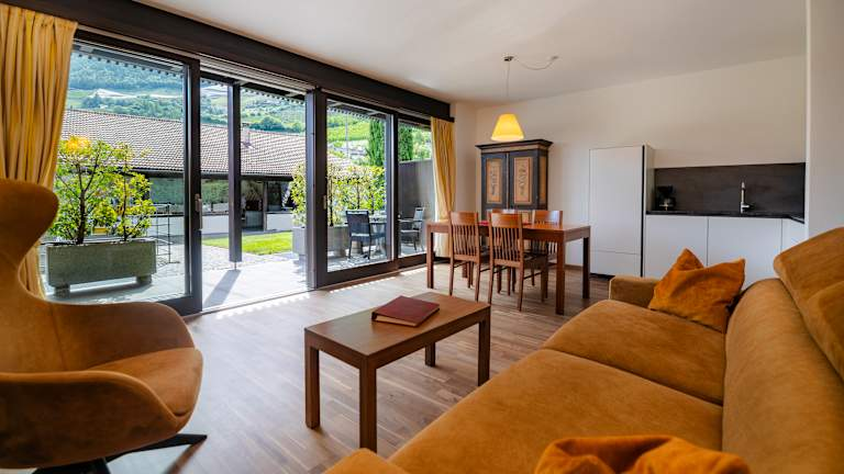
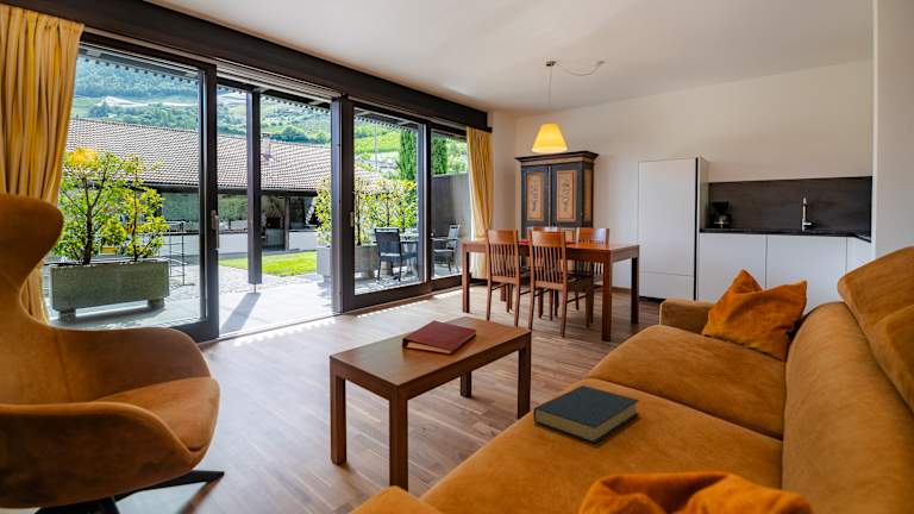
+ hardback book [532,384,640,445]
